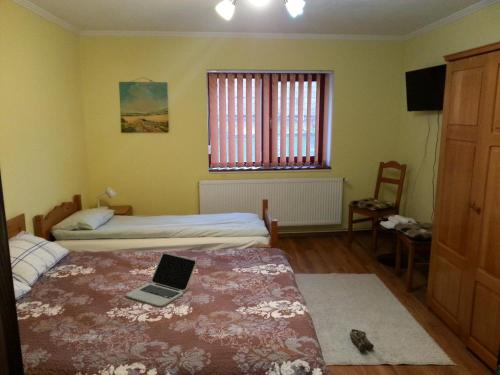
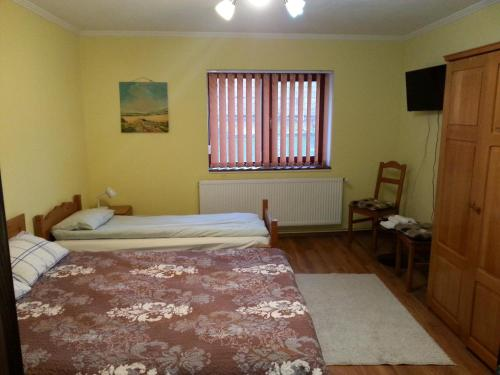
- laptop [125,252,197,307]
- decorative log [349,328,375,352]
